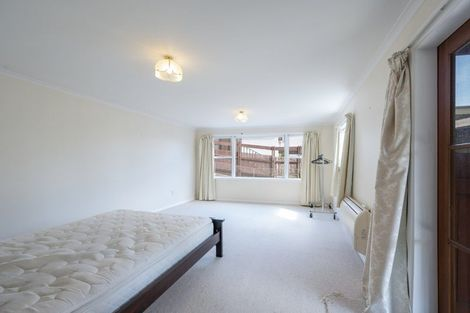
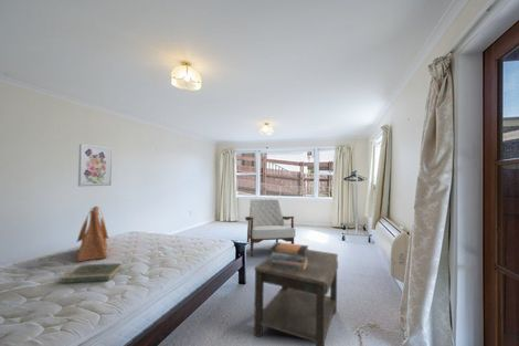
+ wall art [77,144,113,188]
+ armchair [244,198,296,258]
+ side table [253,249,339,346]
+ tote bag [75,206,110,263]
+ book stack [269,241,309,271]
+ book [61,262,124,284]
